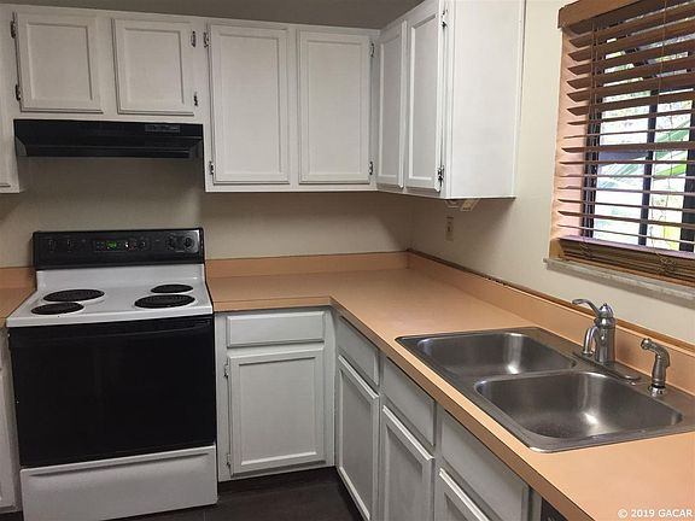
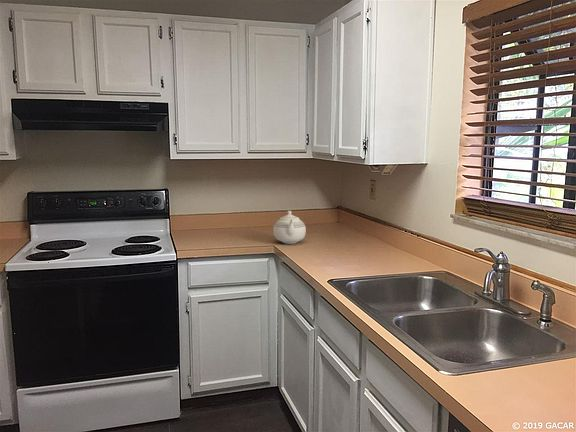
+ teapot [272,210,307,245]
